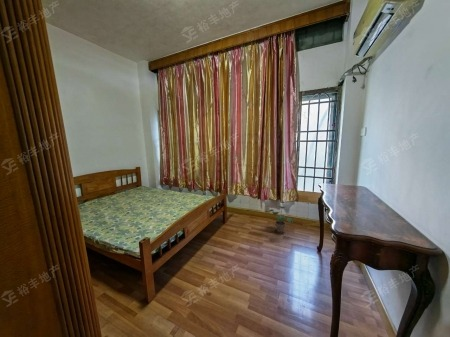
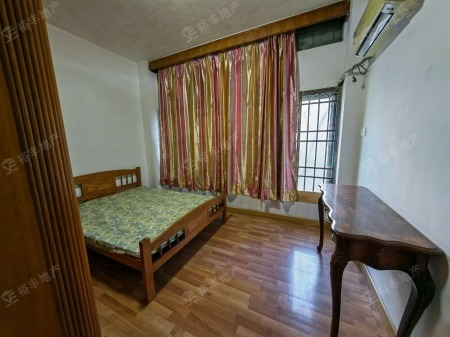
- potted plant [268,205,294,234]
